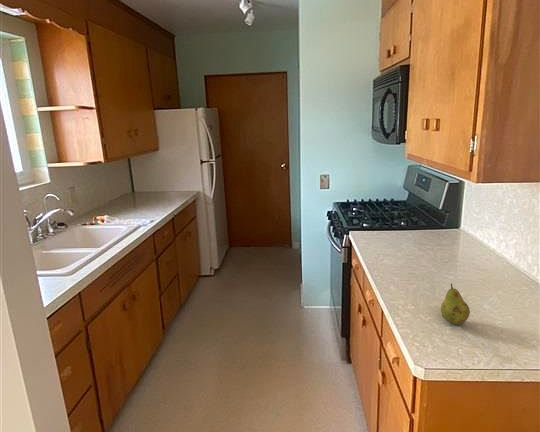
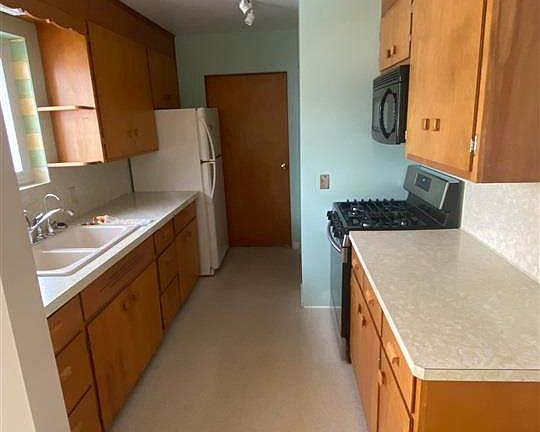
- fruit [440,283,471,326]
